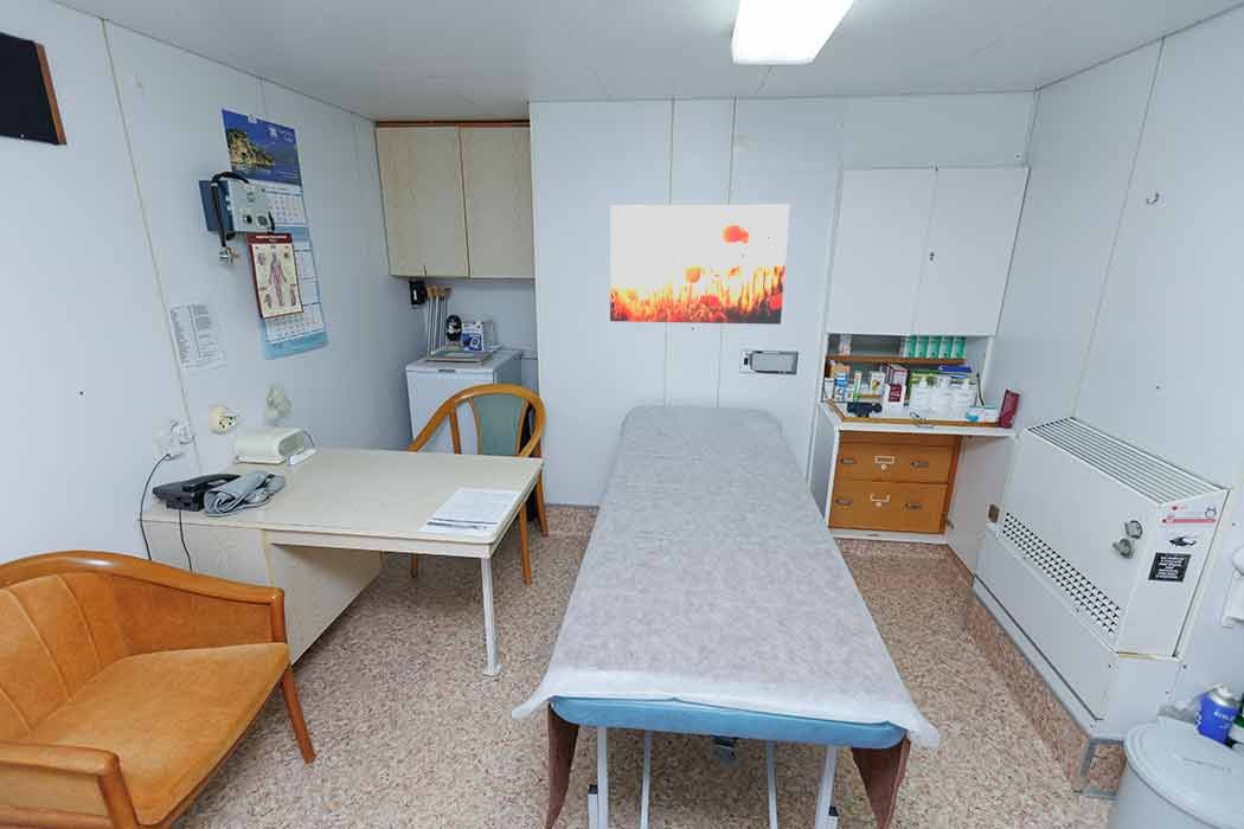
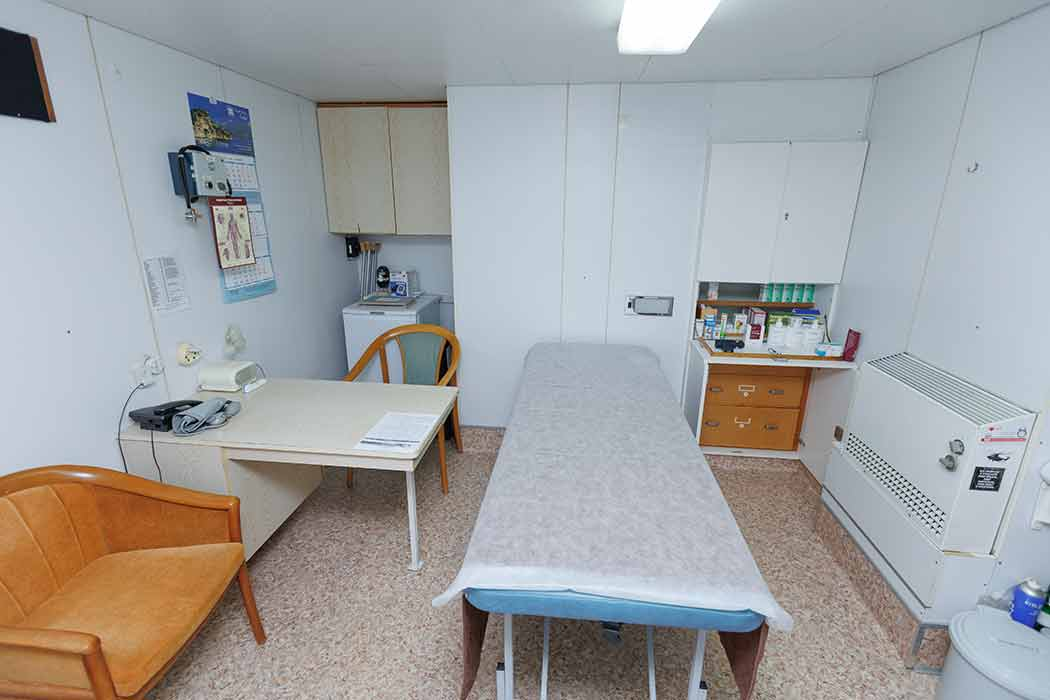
- wall art [609,204,790,326]
